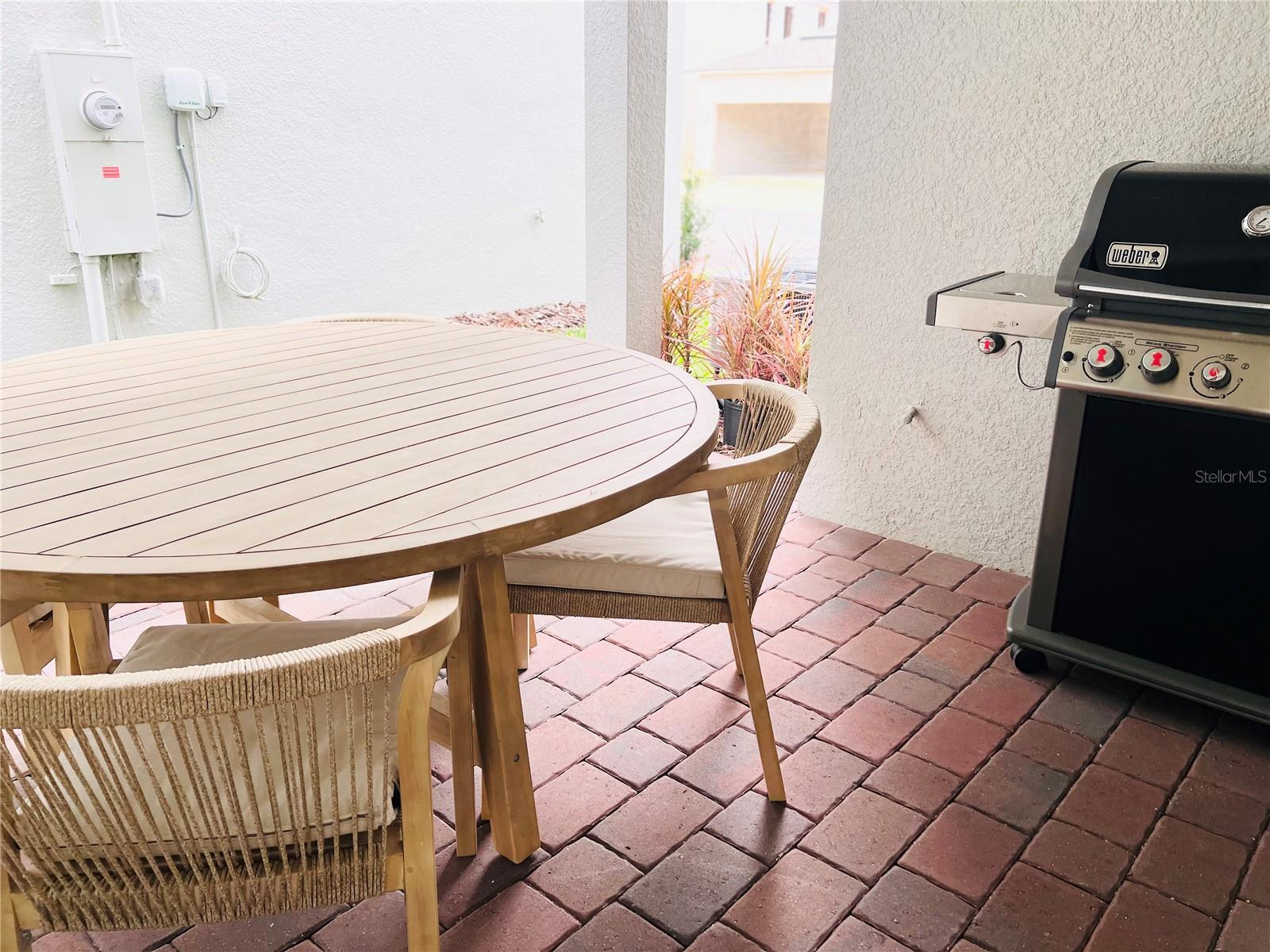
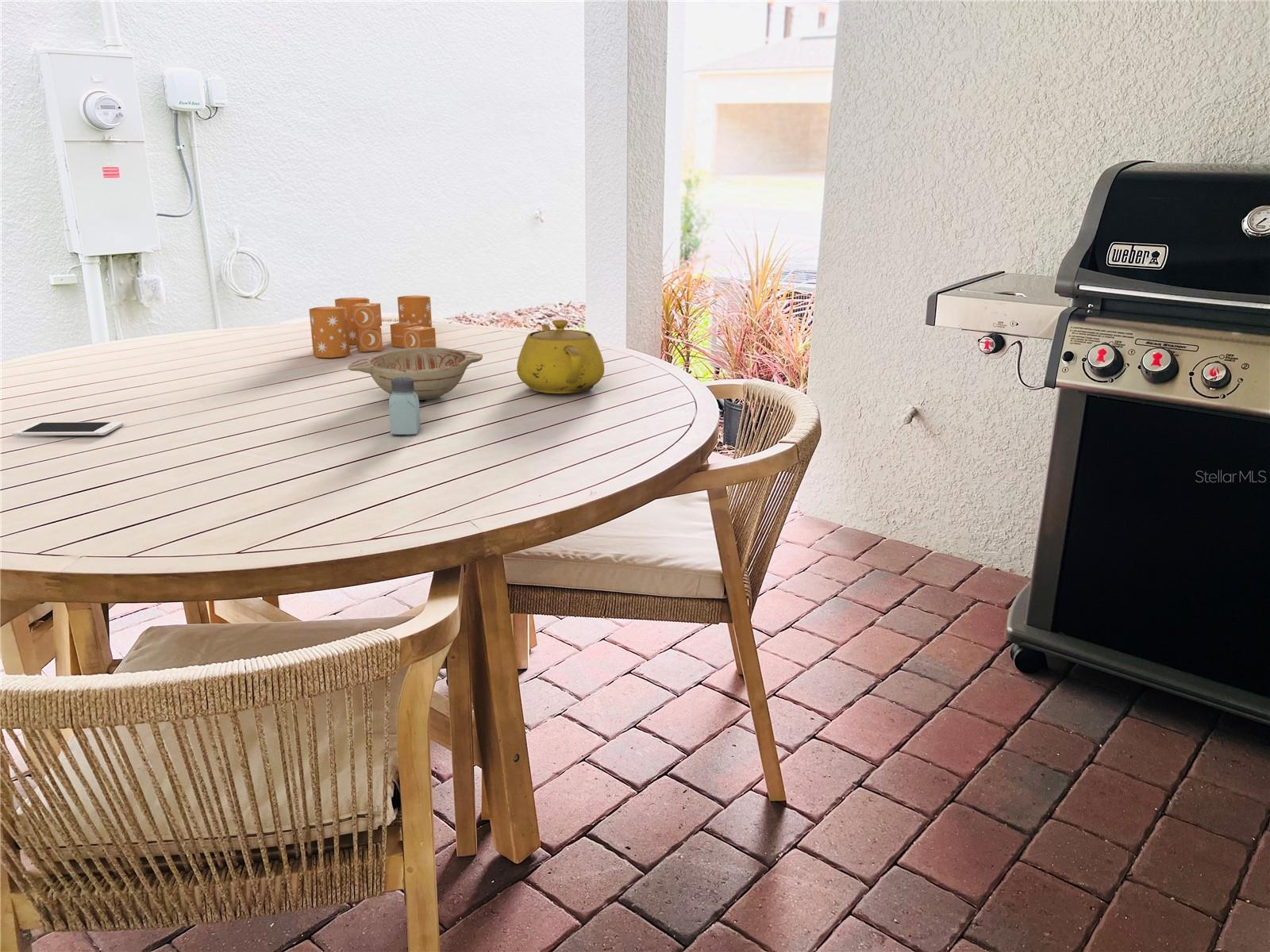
+ decorative bowl [347,347,483,401]
+ teapot [516,319,605,394]
+ candle [309,294,437,359]
+ cell phone [12,421,124,436]
+ saltshaker [388,377,421,436]
